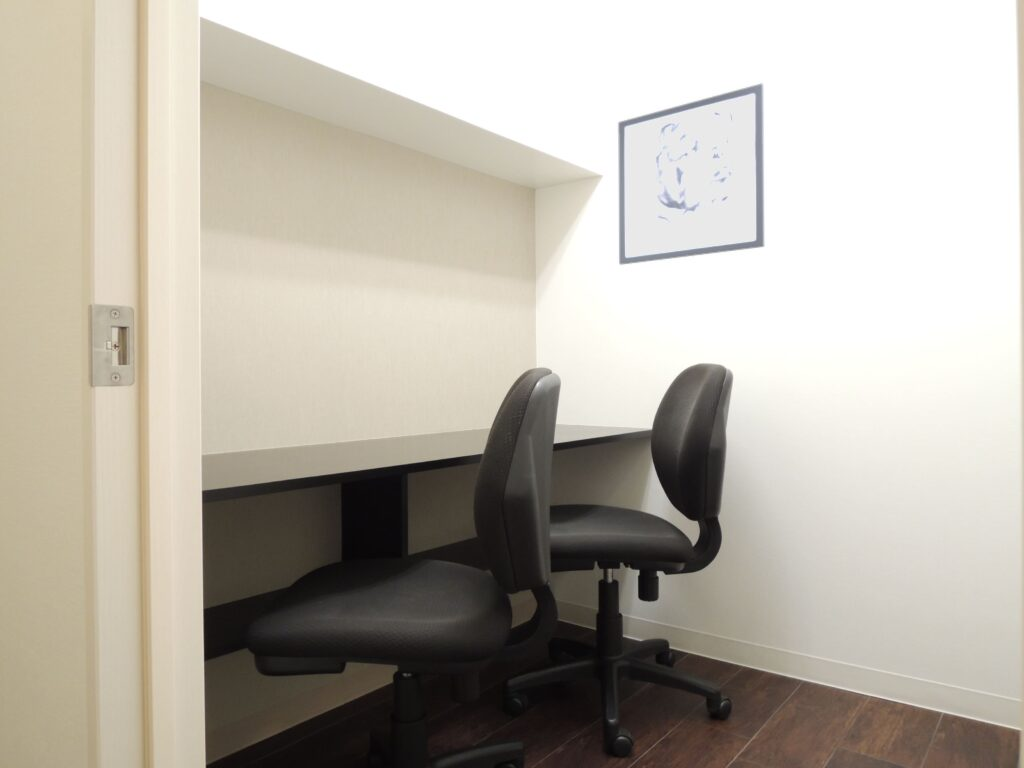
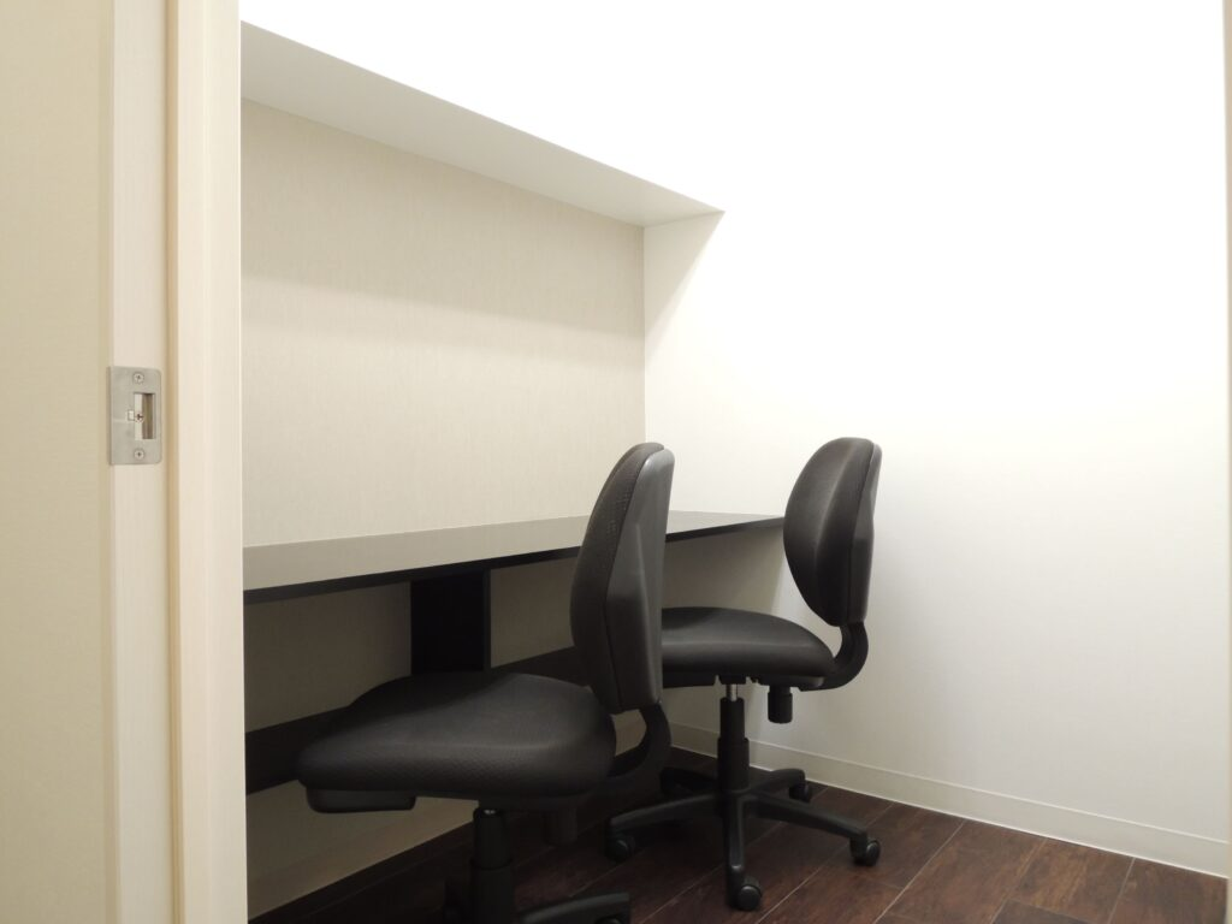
- wall art [617,82,765,266]
